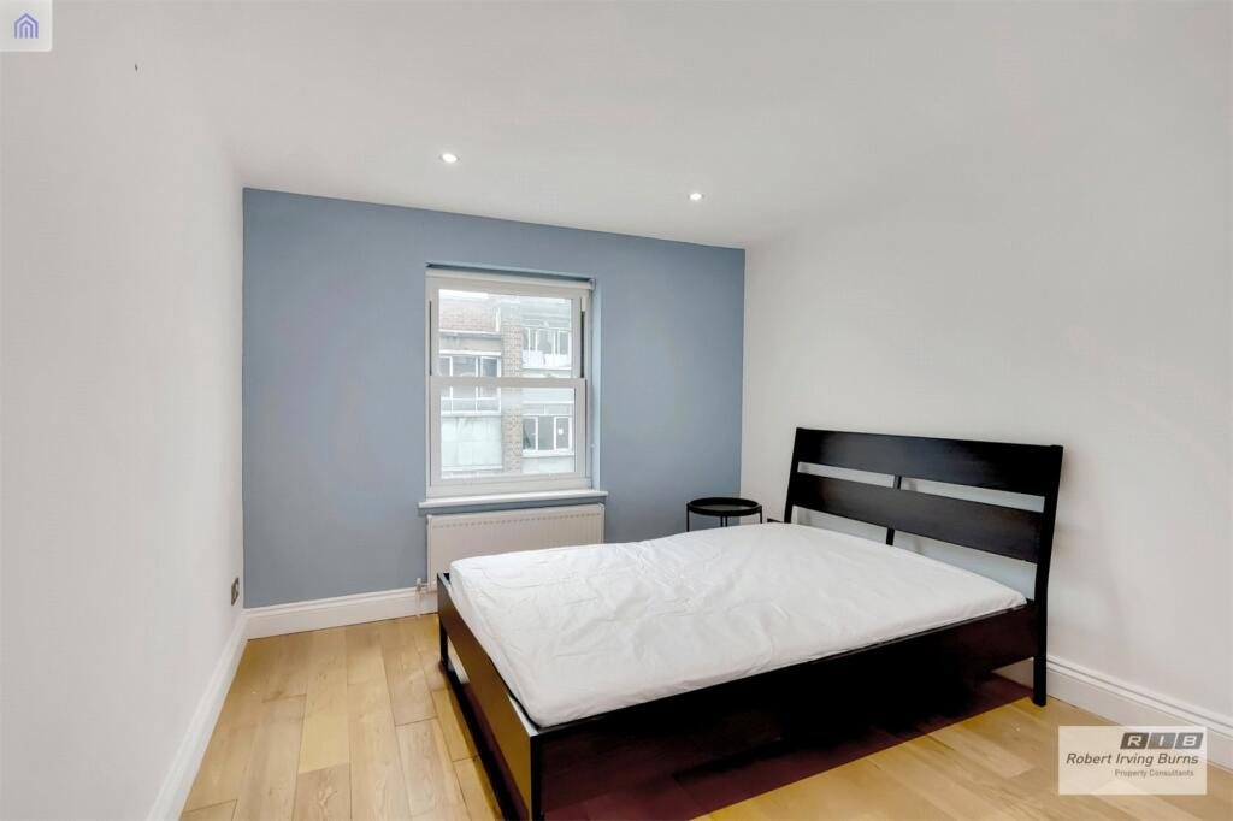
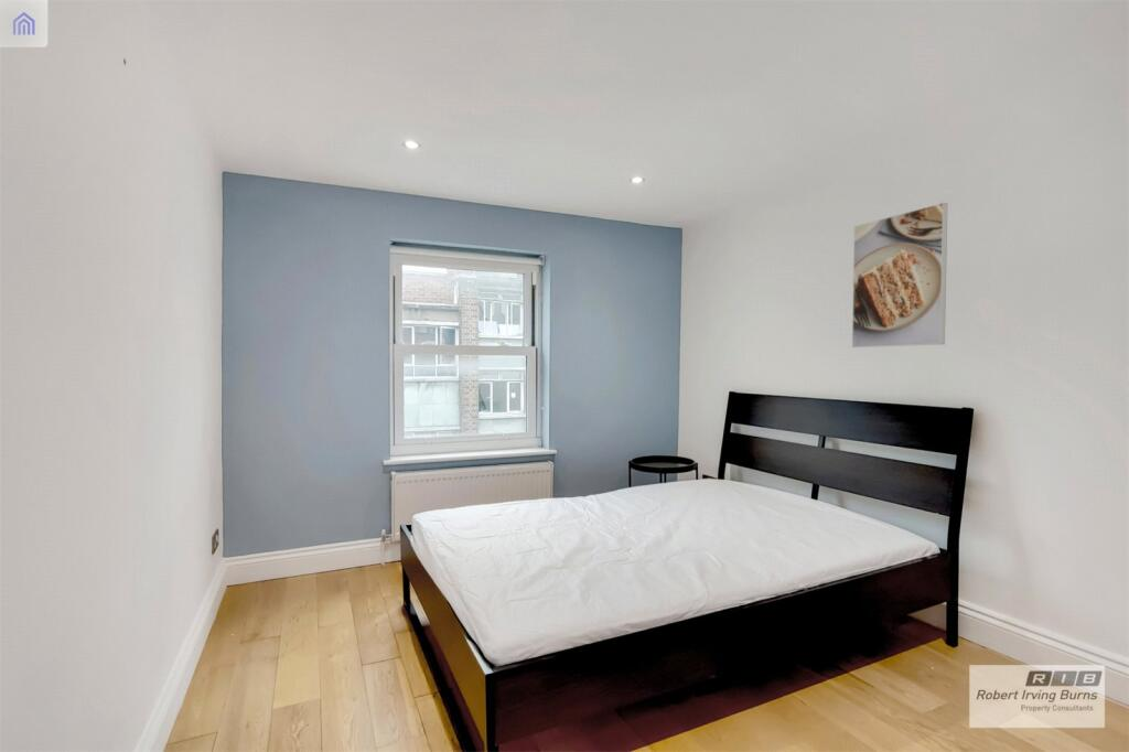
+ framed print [851,202,948,348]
